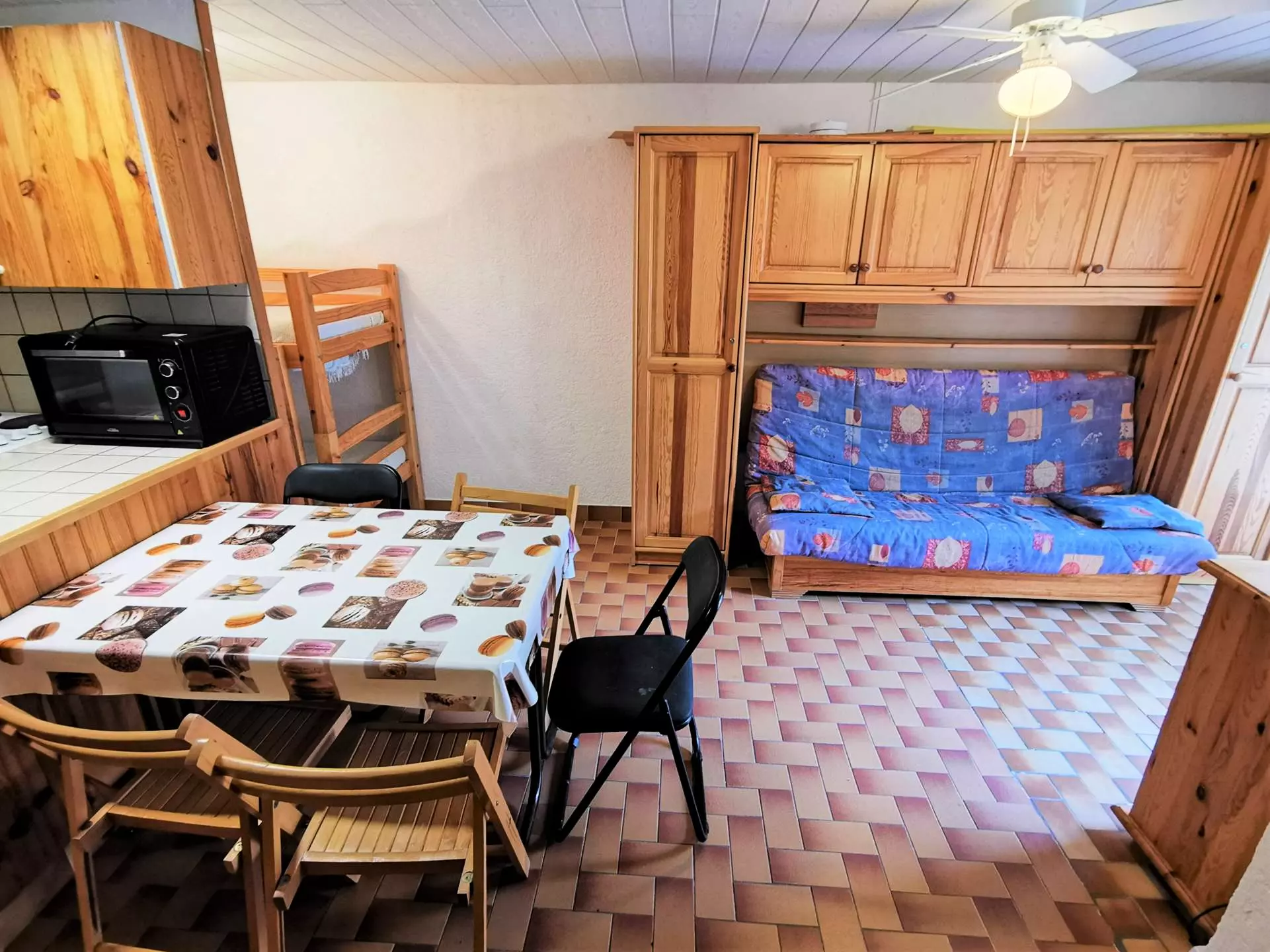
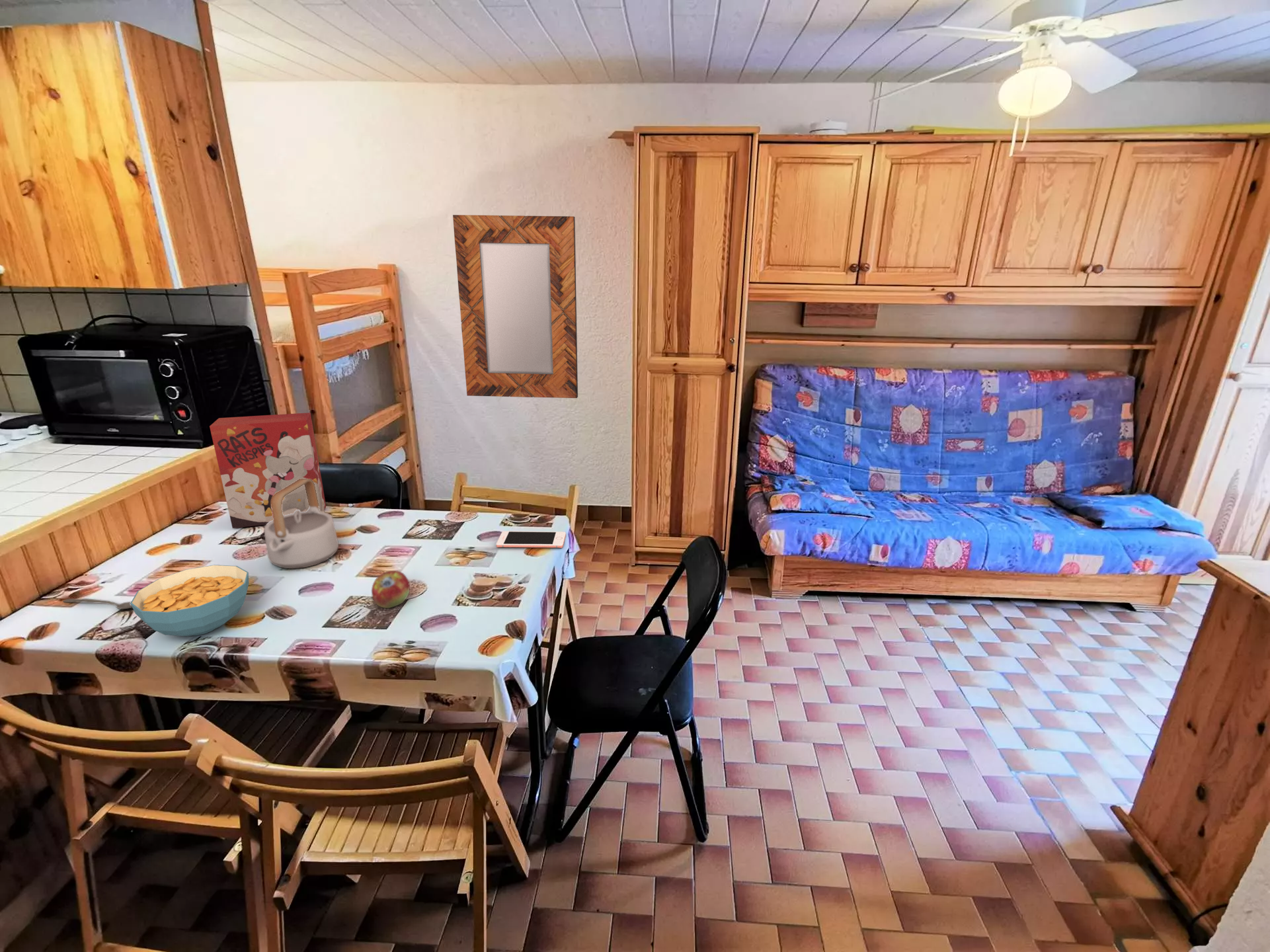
+ cereal bowl [130,564,249,637]
+ spoon [62,598,132,610]
+ cereal box [209,412,327,529]
+ teapot [264,479,339,569]
+ home mirror [452,214,578,399]
+ cell phone [496,530,567,549]
+ fruit [371,570,411,609]
